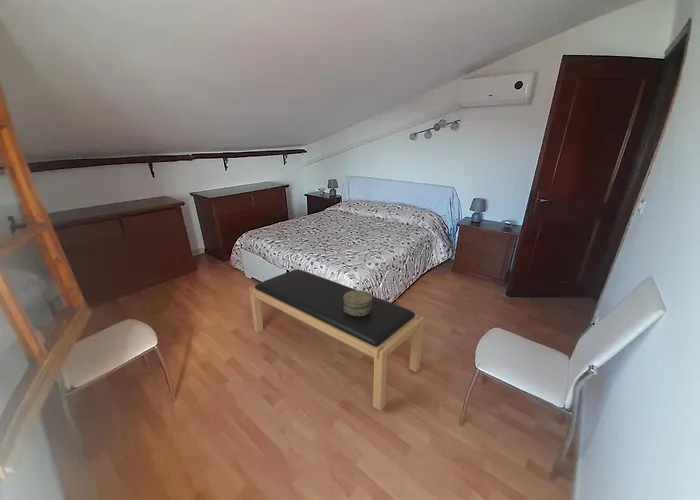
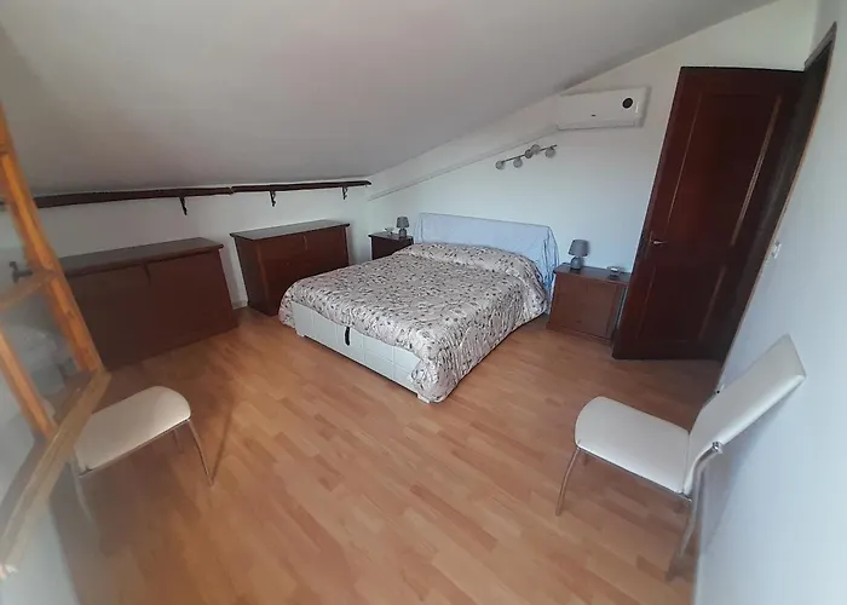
- decorative box [343,289,373,316]
- bench [248,268,425,412]
